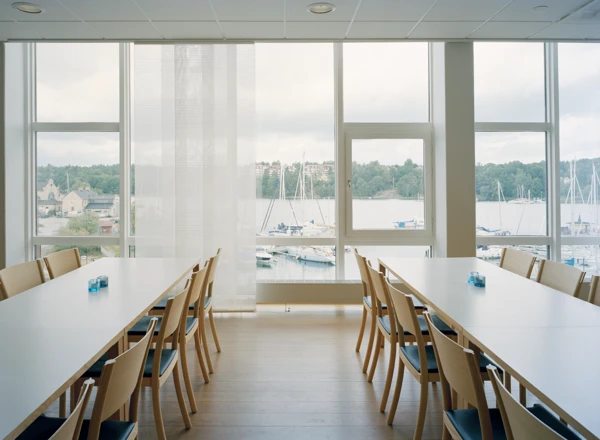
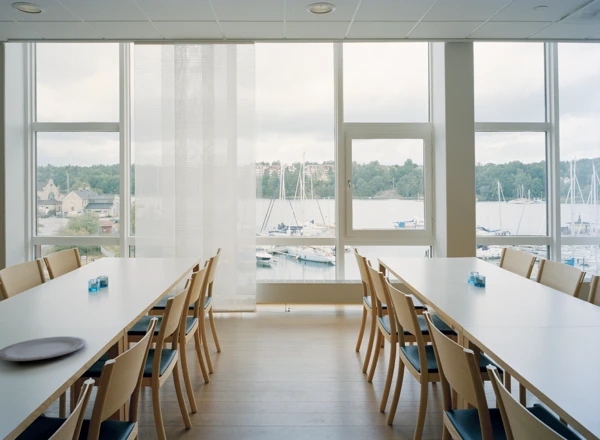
+ plate [0,335,87,362]
